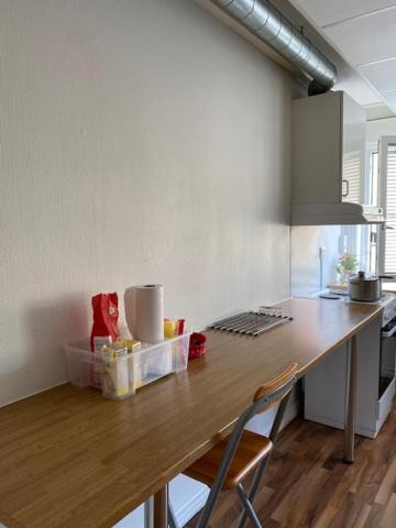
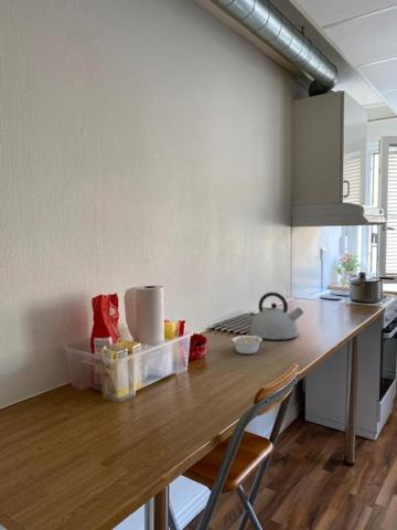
+ kettle [248,292,304,340]
+ legume [230,333,266,354]
